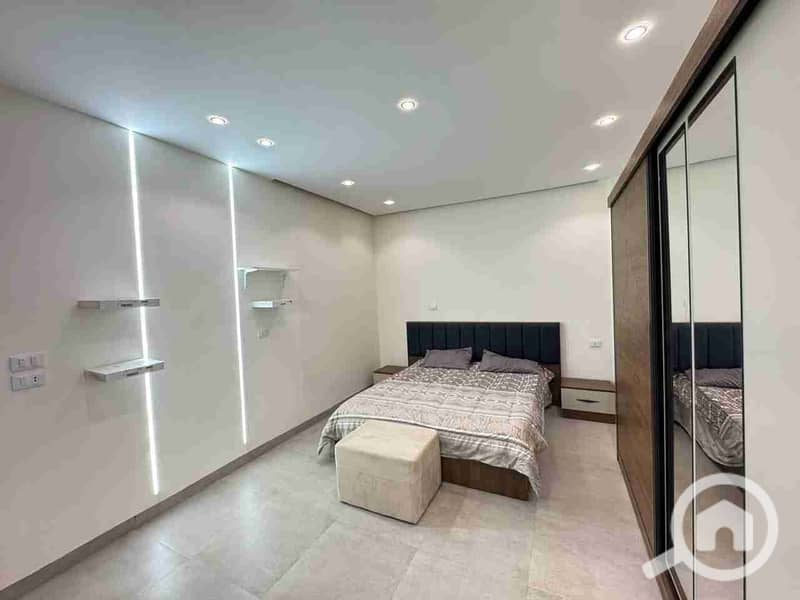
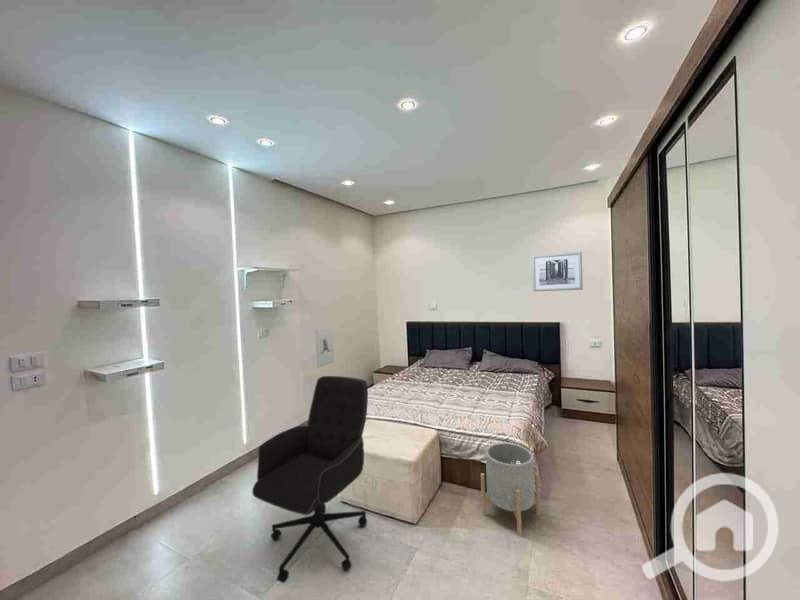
+ wall art [531,251,584,292]
+ planter [480,442,541,537]
+ wall sculpture [314,326,335,368]
+ office chair [251,375,369,584]
